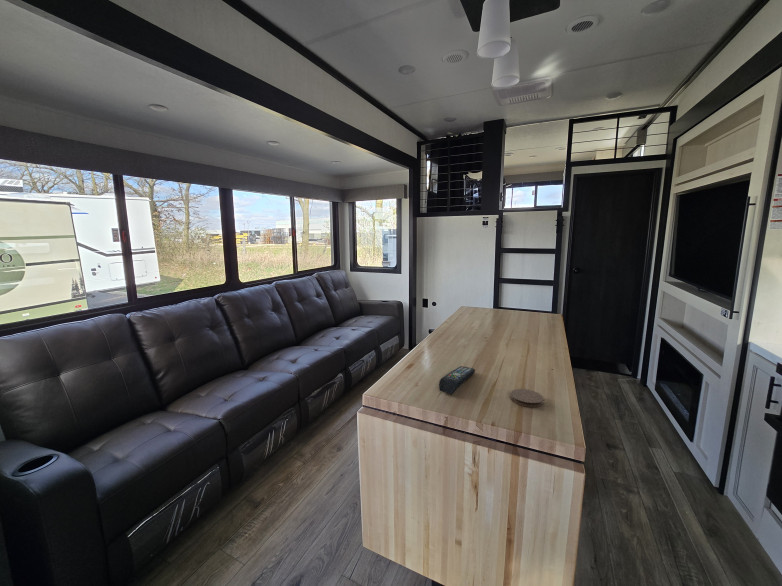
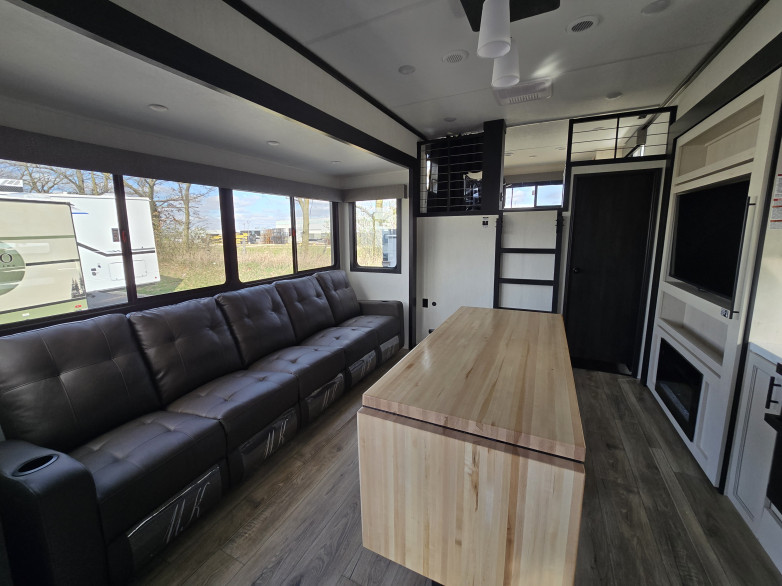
- coaster [509,388,545,408]
- remote control [438,365,476,395]
